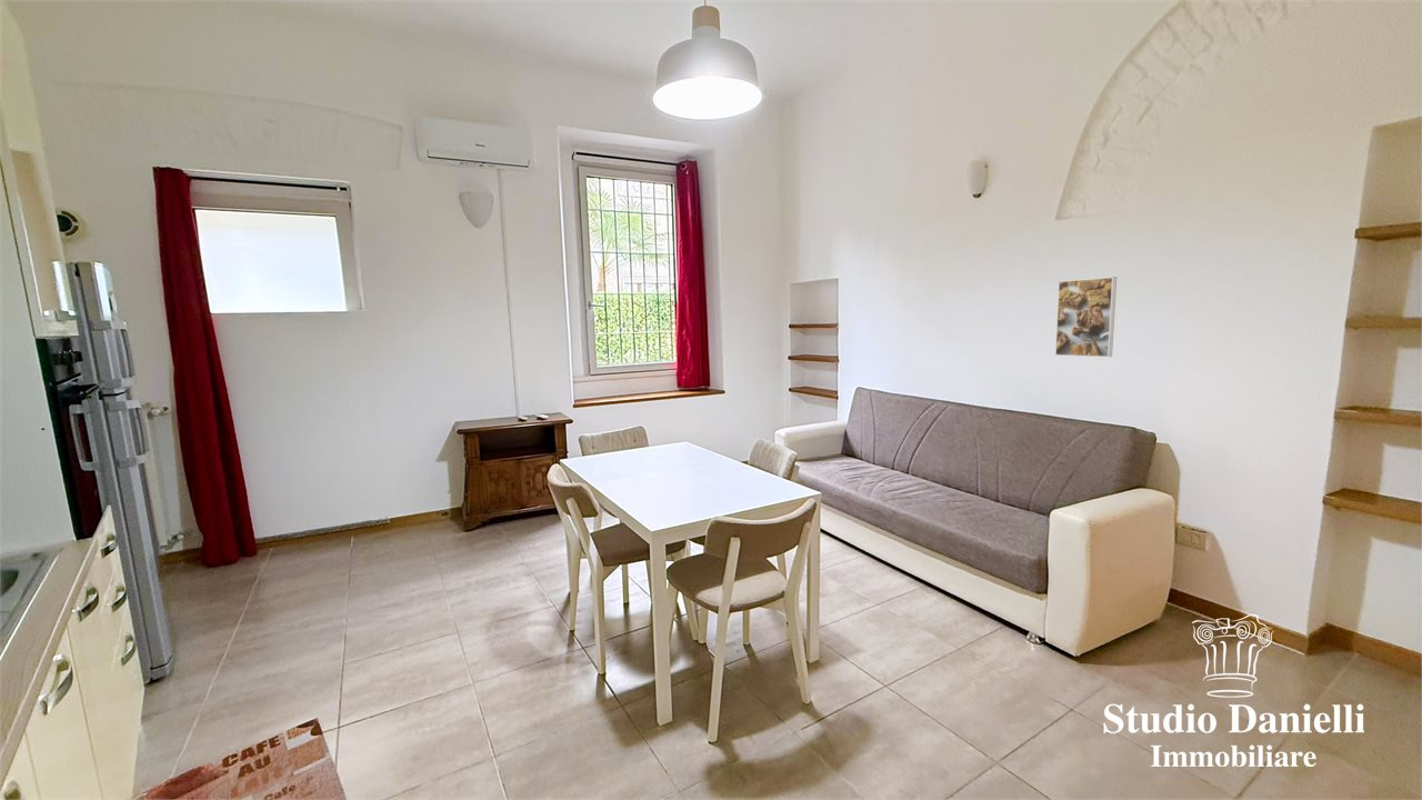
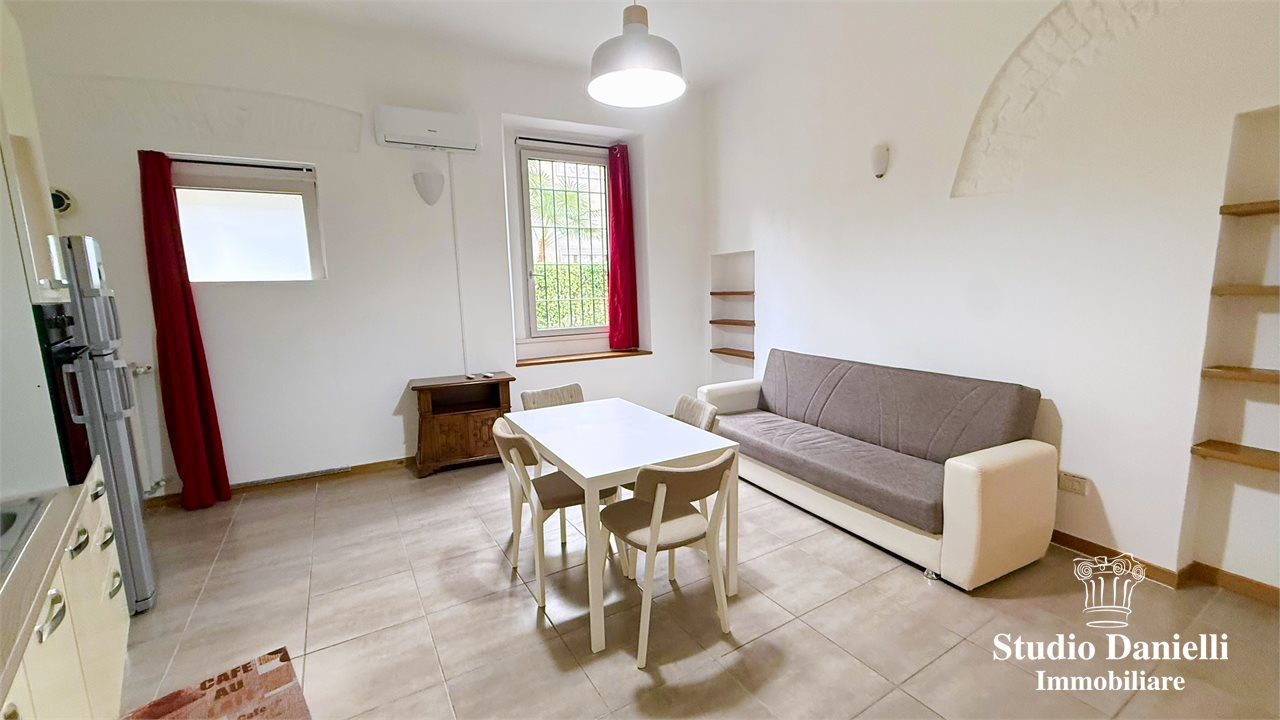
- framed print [1054,276,1118,358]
